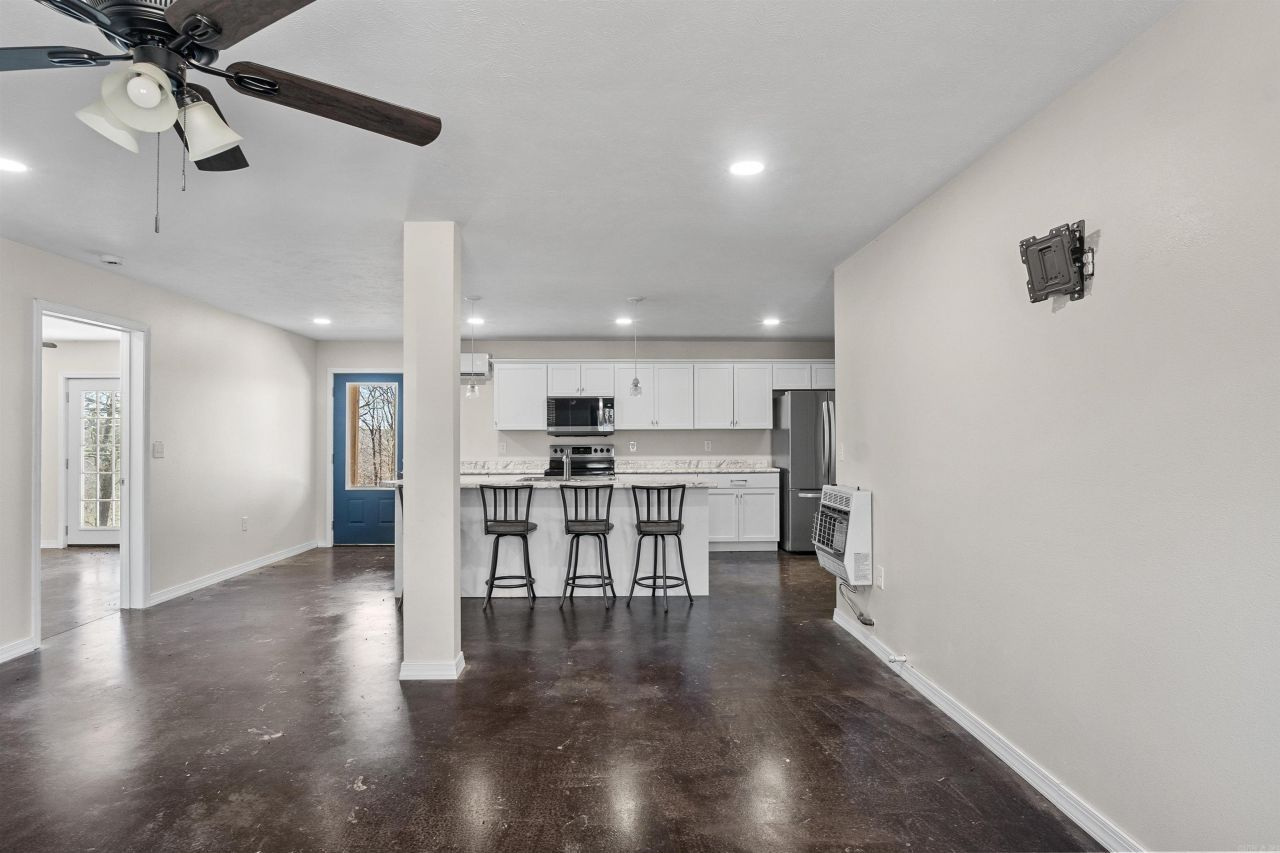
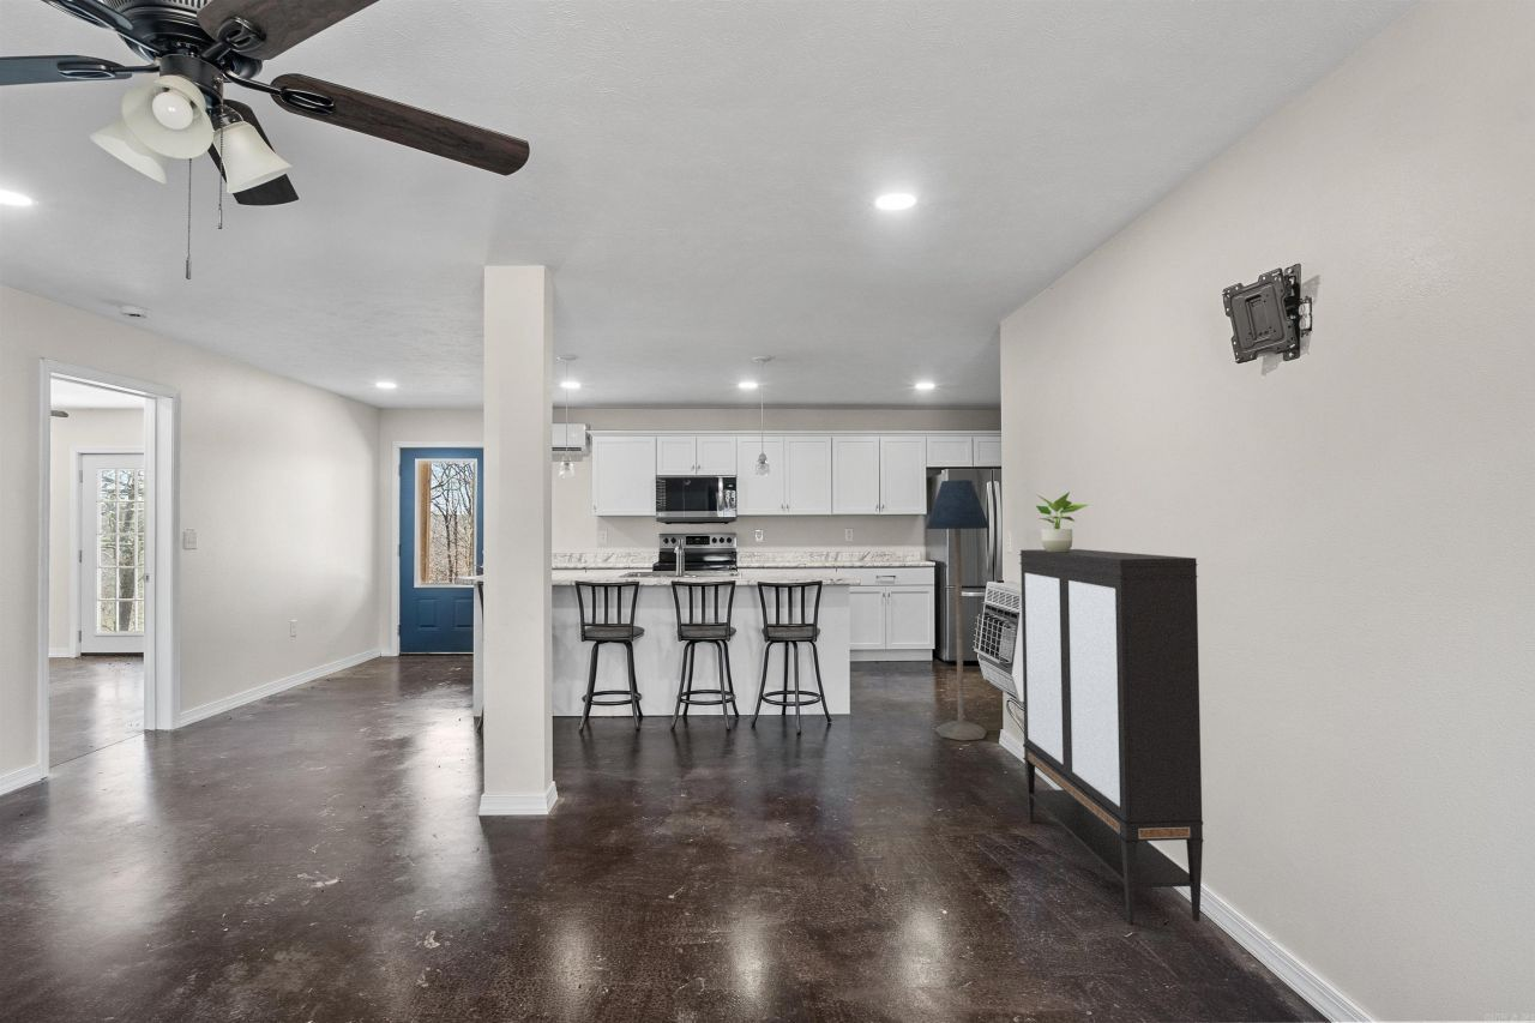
+ storage cabinet [1018,548,1205,926]
+ floor lamp [925,479,991,742]
+ potted plant [1035,491,1089,552]
